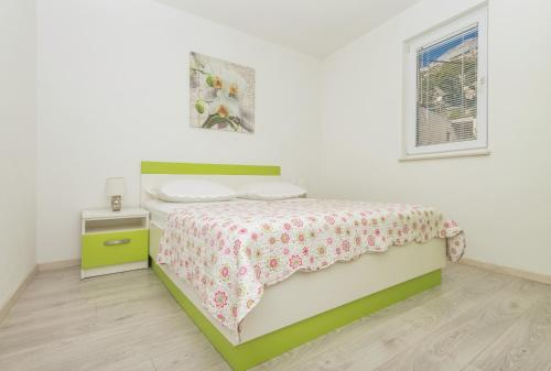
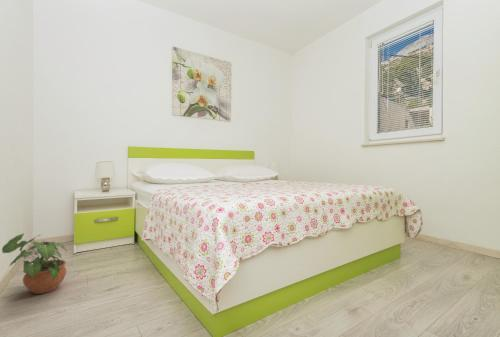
+ potted plant [1,232,68,295]
